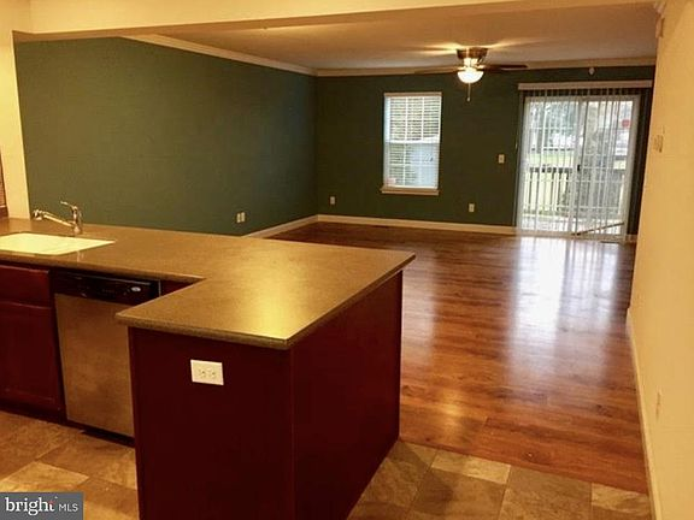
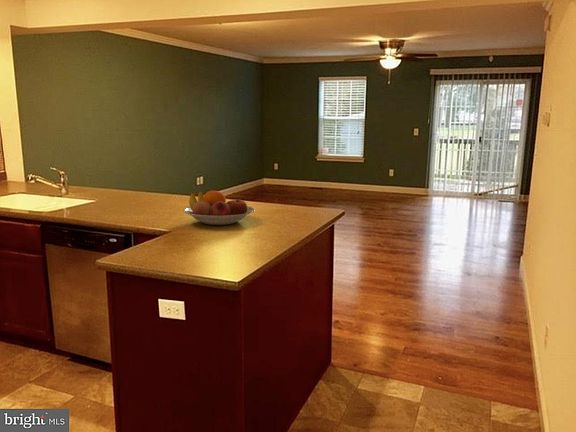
+ fruit bowl [182,190,256,226]
